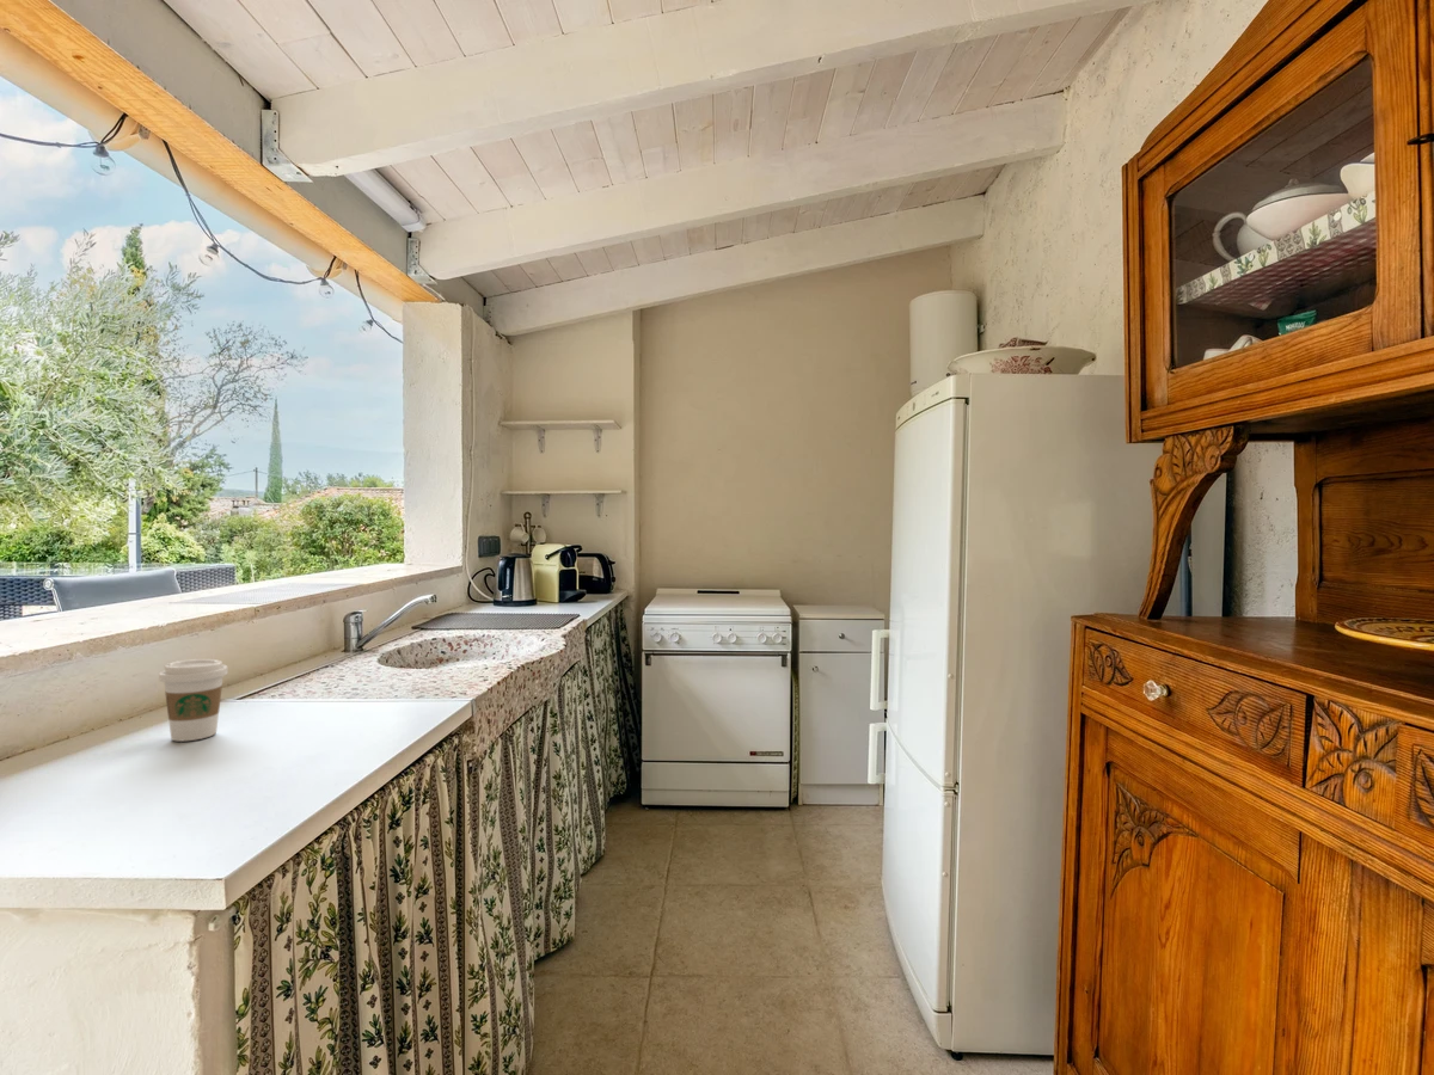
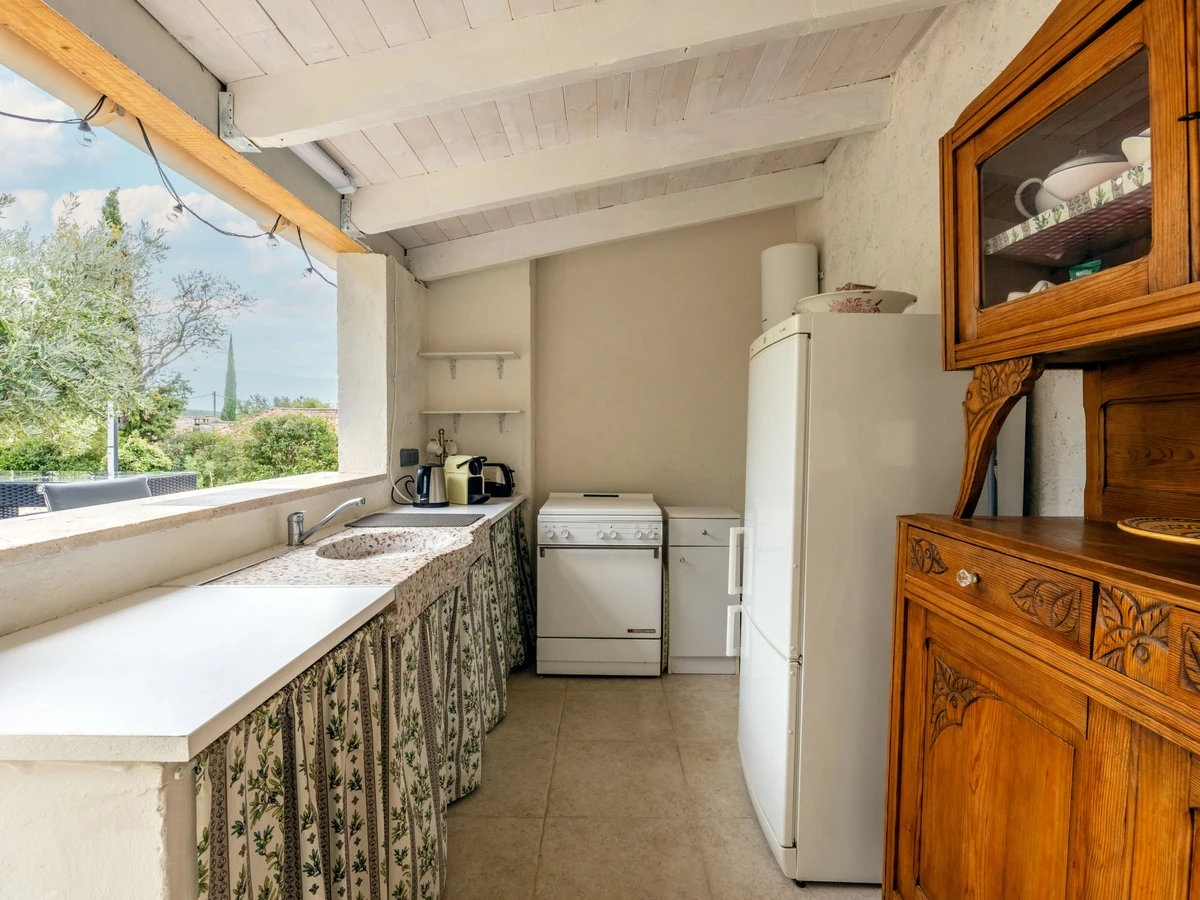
- coffee cup [158,658,229,743]
